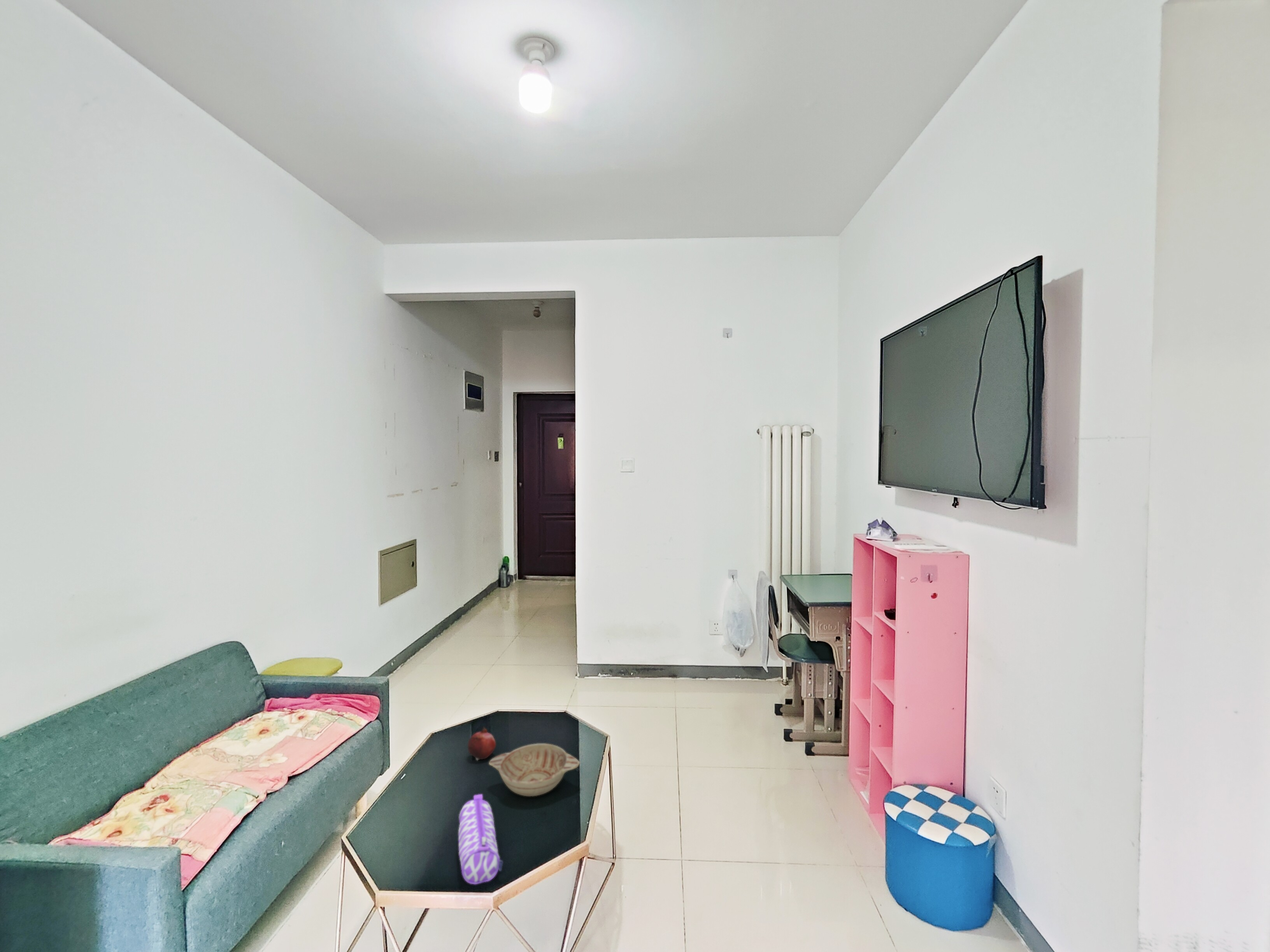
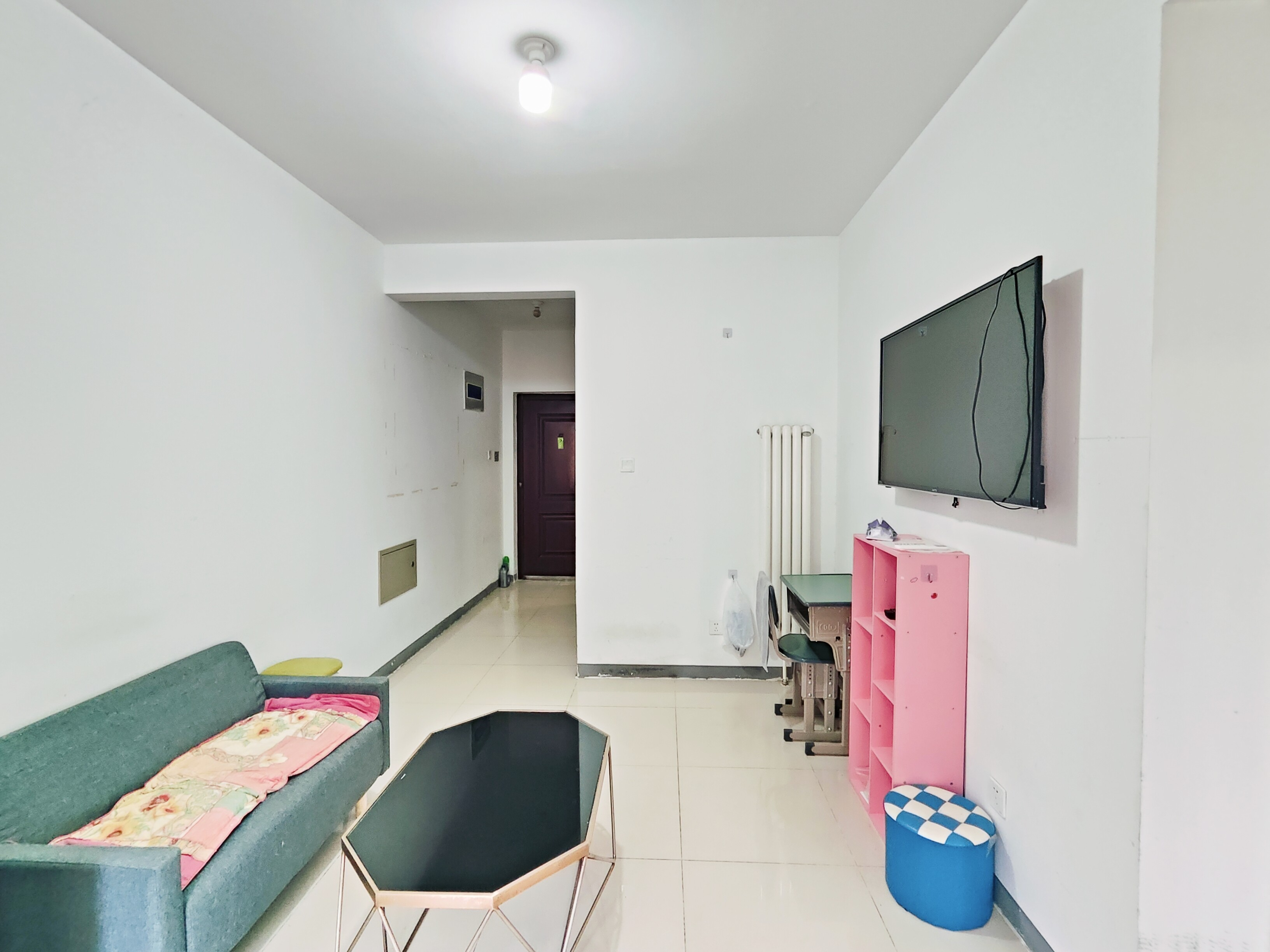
- pencil case [458,794,503,885]
- decorative bowl [488,743,580,797]
- fruit [467,727,496,761]
